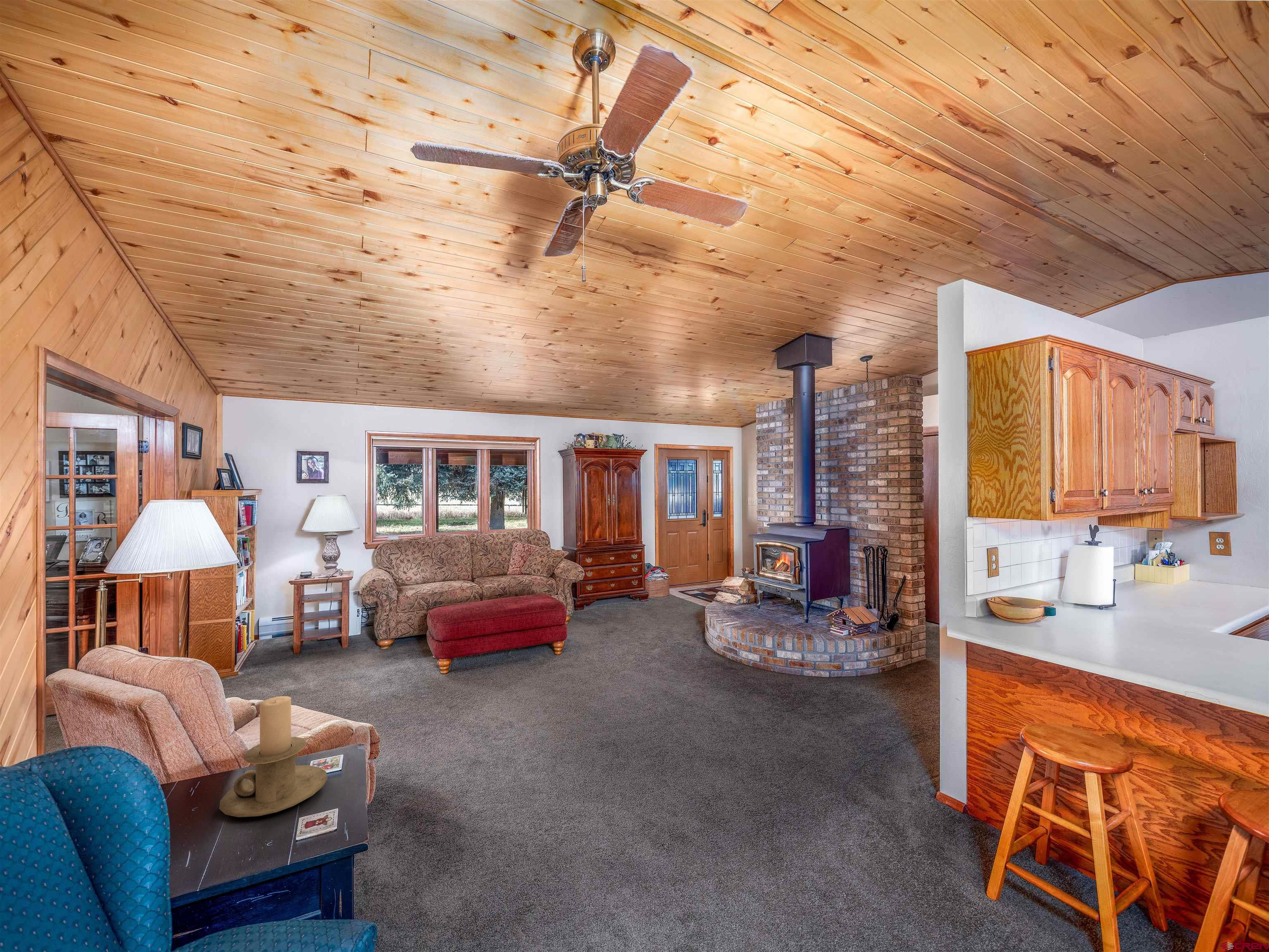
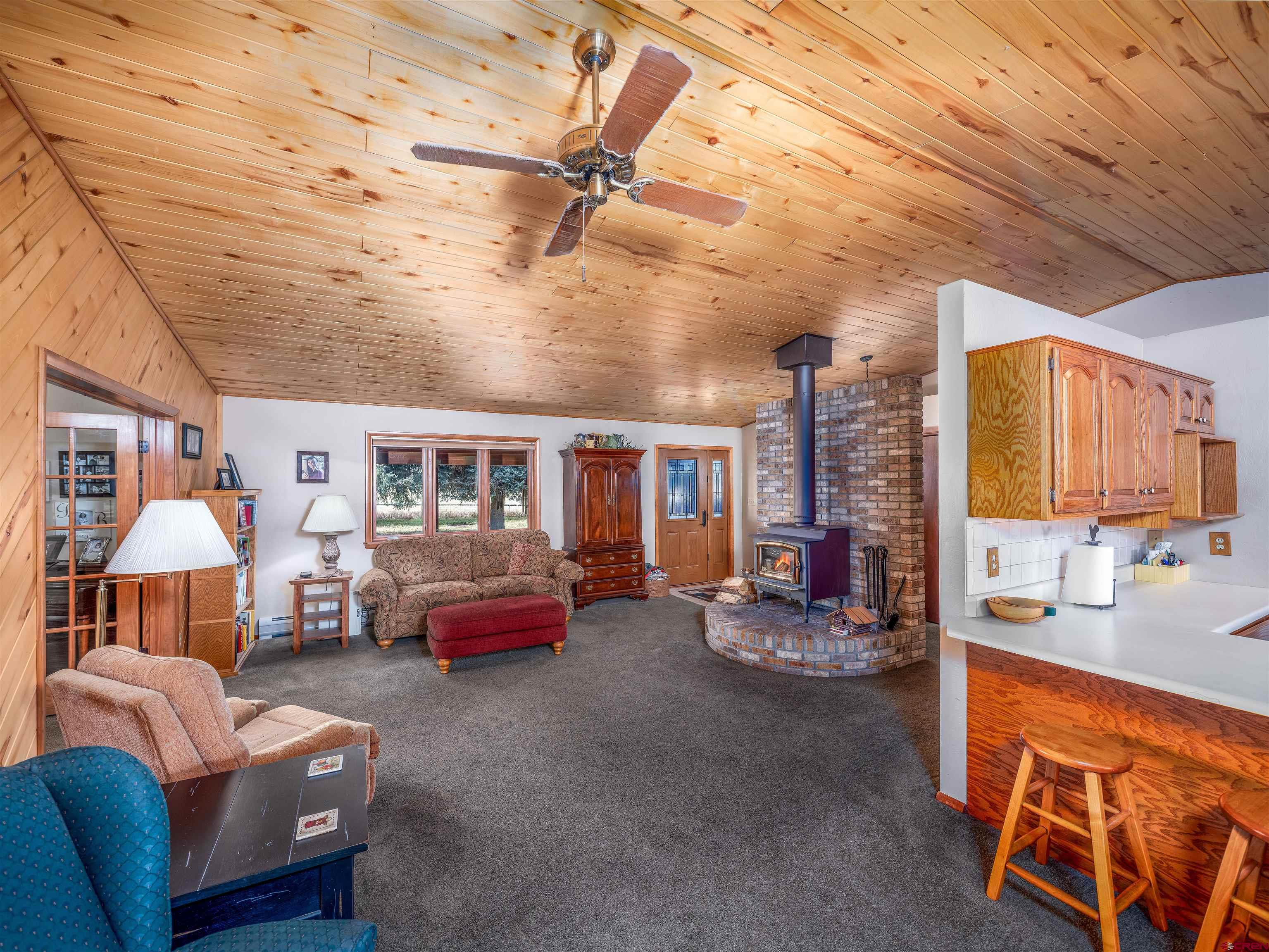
- candle holder [219,696,328,818]
